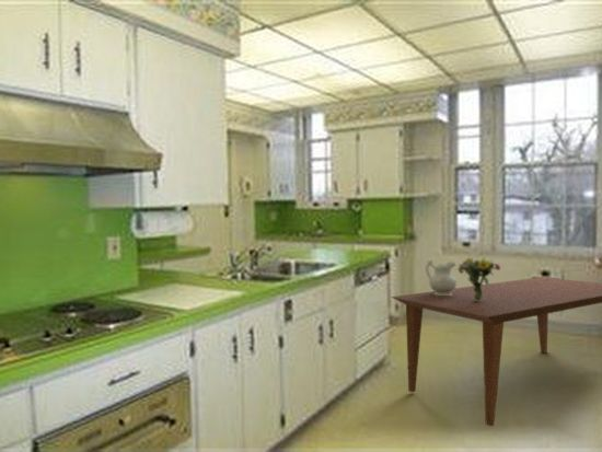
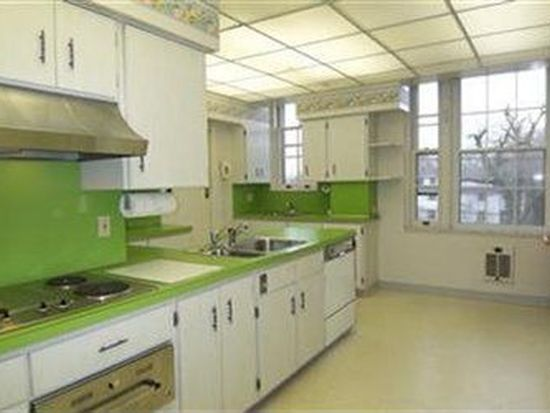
- ceramic pitcher [425,259,458,295]
- bouquet [456,255,501,302]
- dining table [390,276,602,428]
